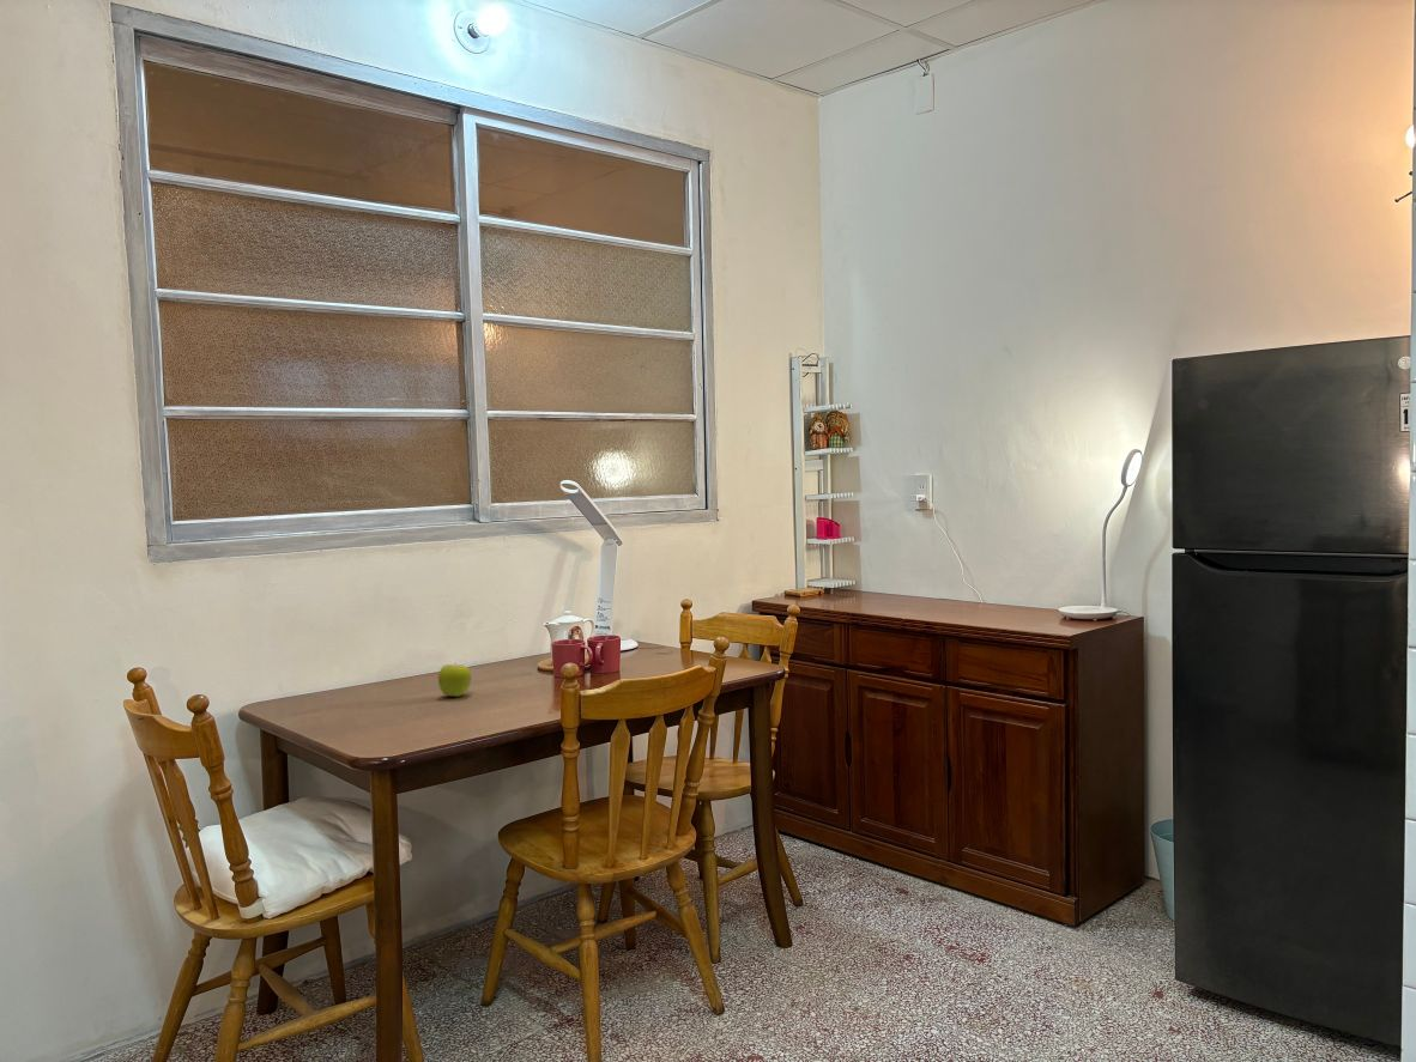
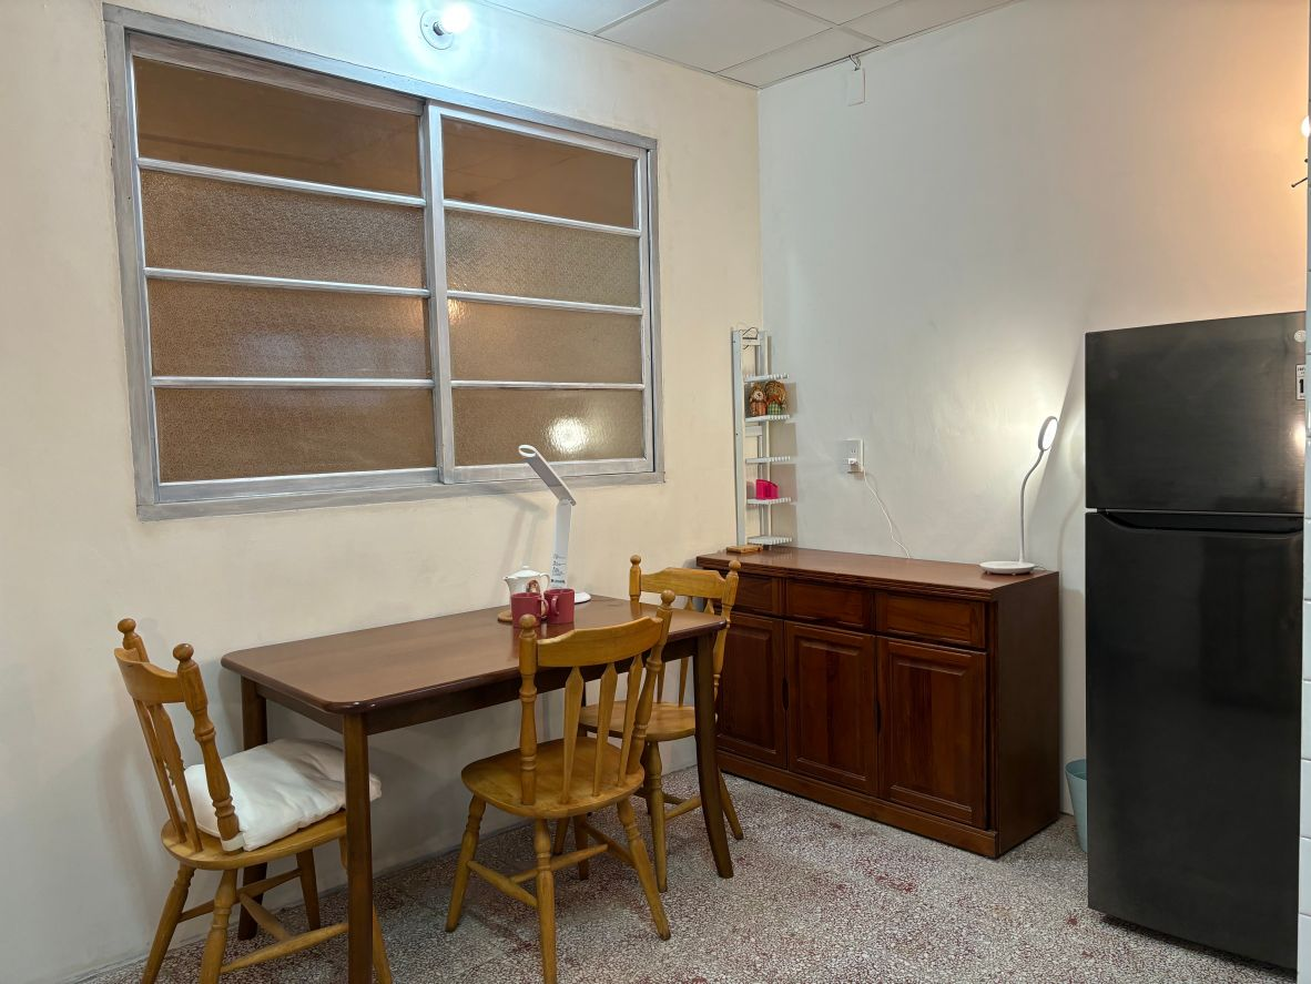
- fruit [437,662,472,698]
